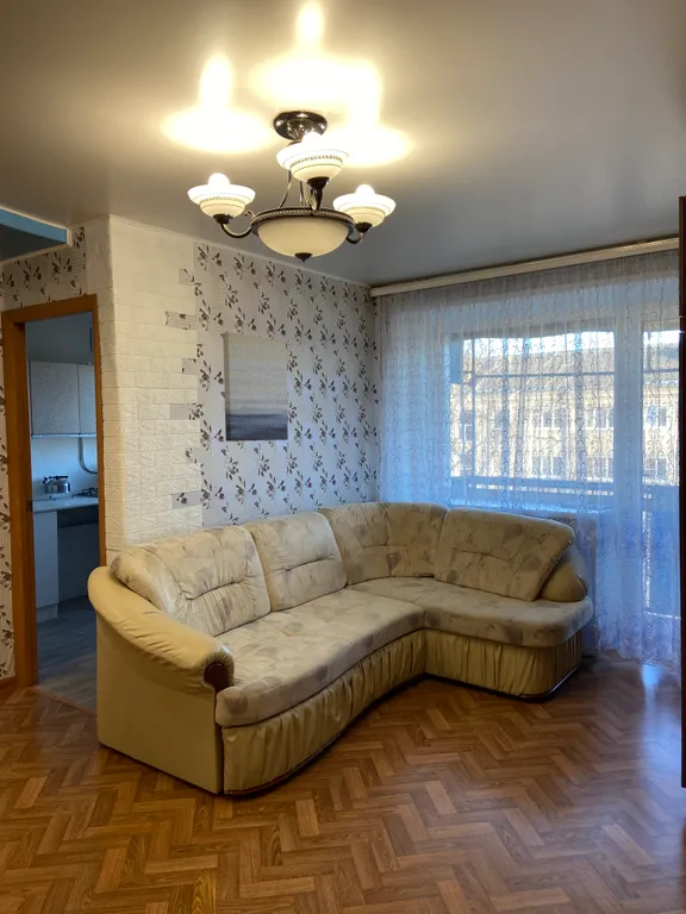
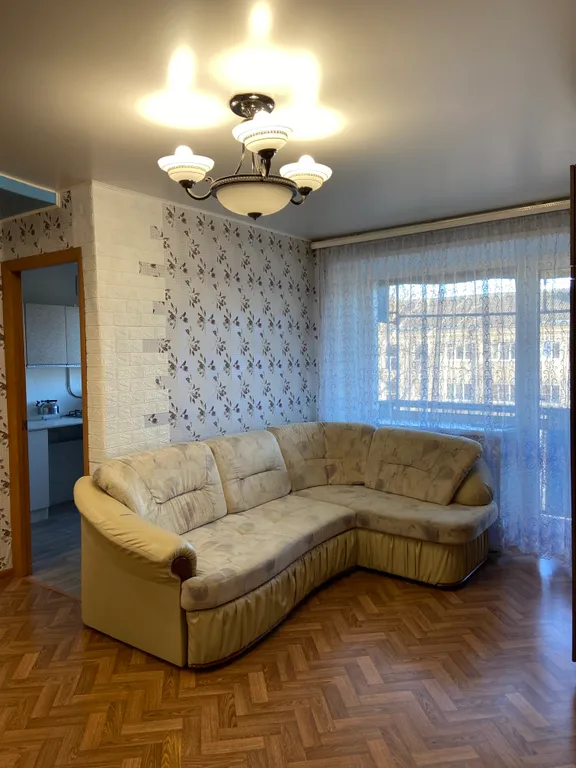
- wall art [222,331,289,443]
